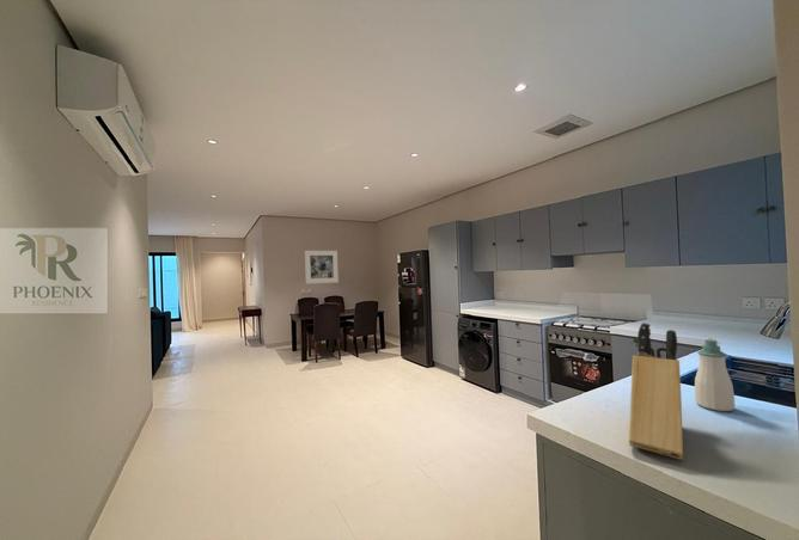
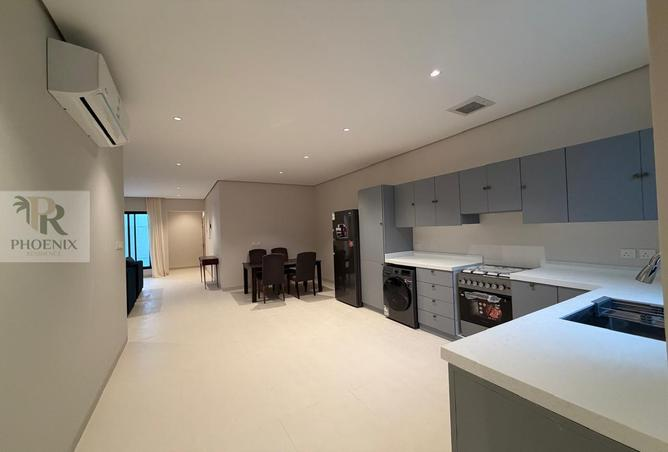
- soap bottle [694,337,736,412]
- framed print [304,250,340,286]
- knife block [628,321,684,461]
